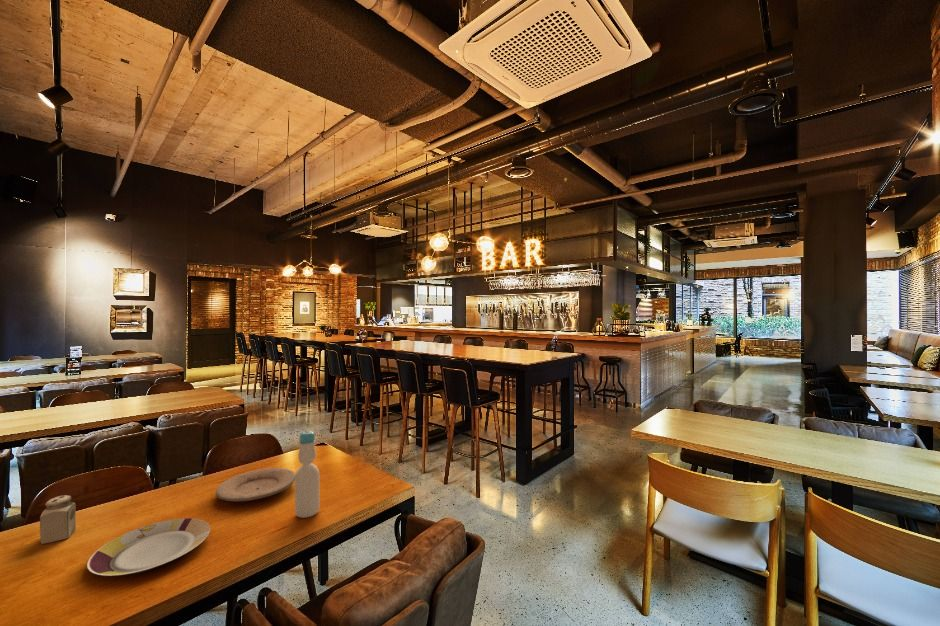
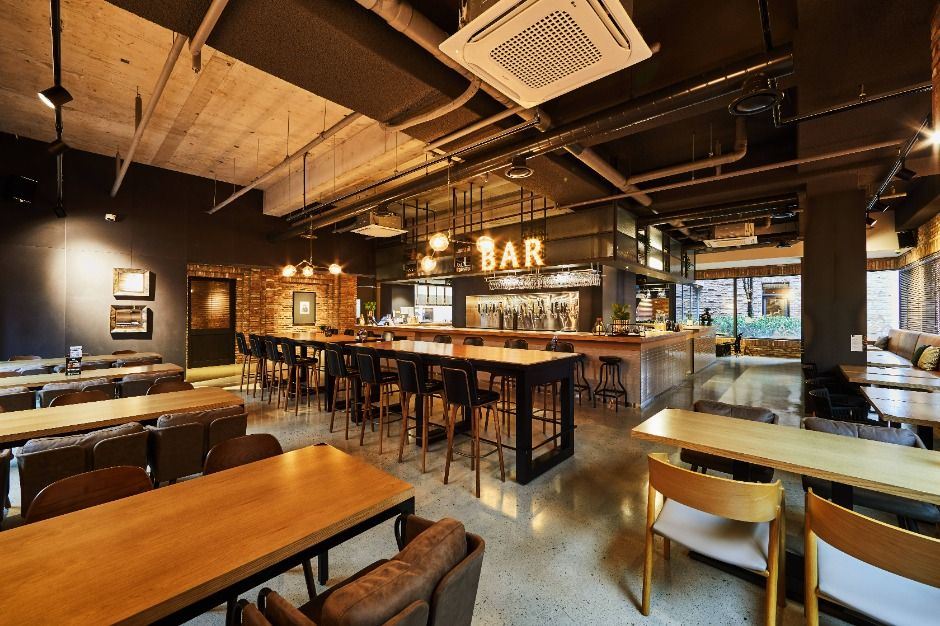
- plate [215,467,296,502]
- bottle [294,430,320,519]
- plate [86,517,211,577]
- salt shaker [39,494,77,545]
